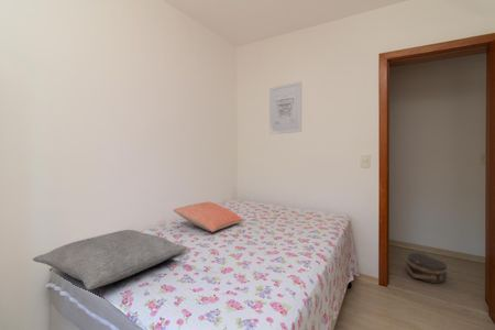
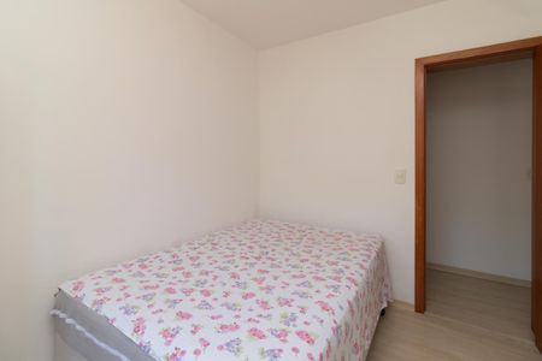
- pillow [32,229,188,290]
- wall art [268,80,302,135]
- pillow [172,201,244,233]
- hat box [405,252,448,284]
